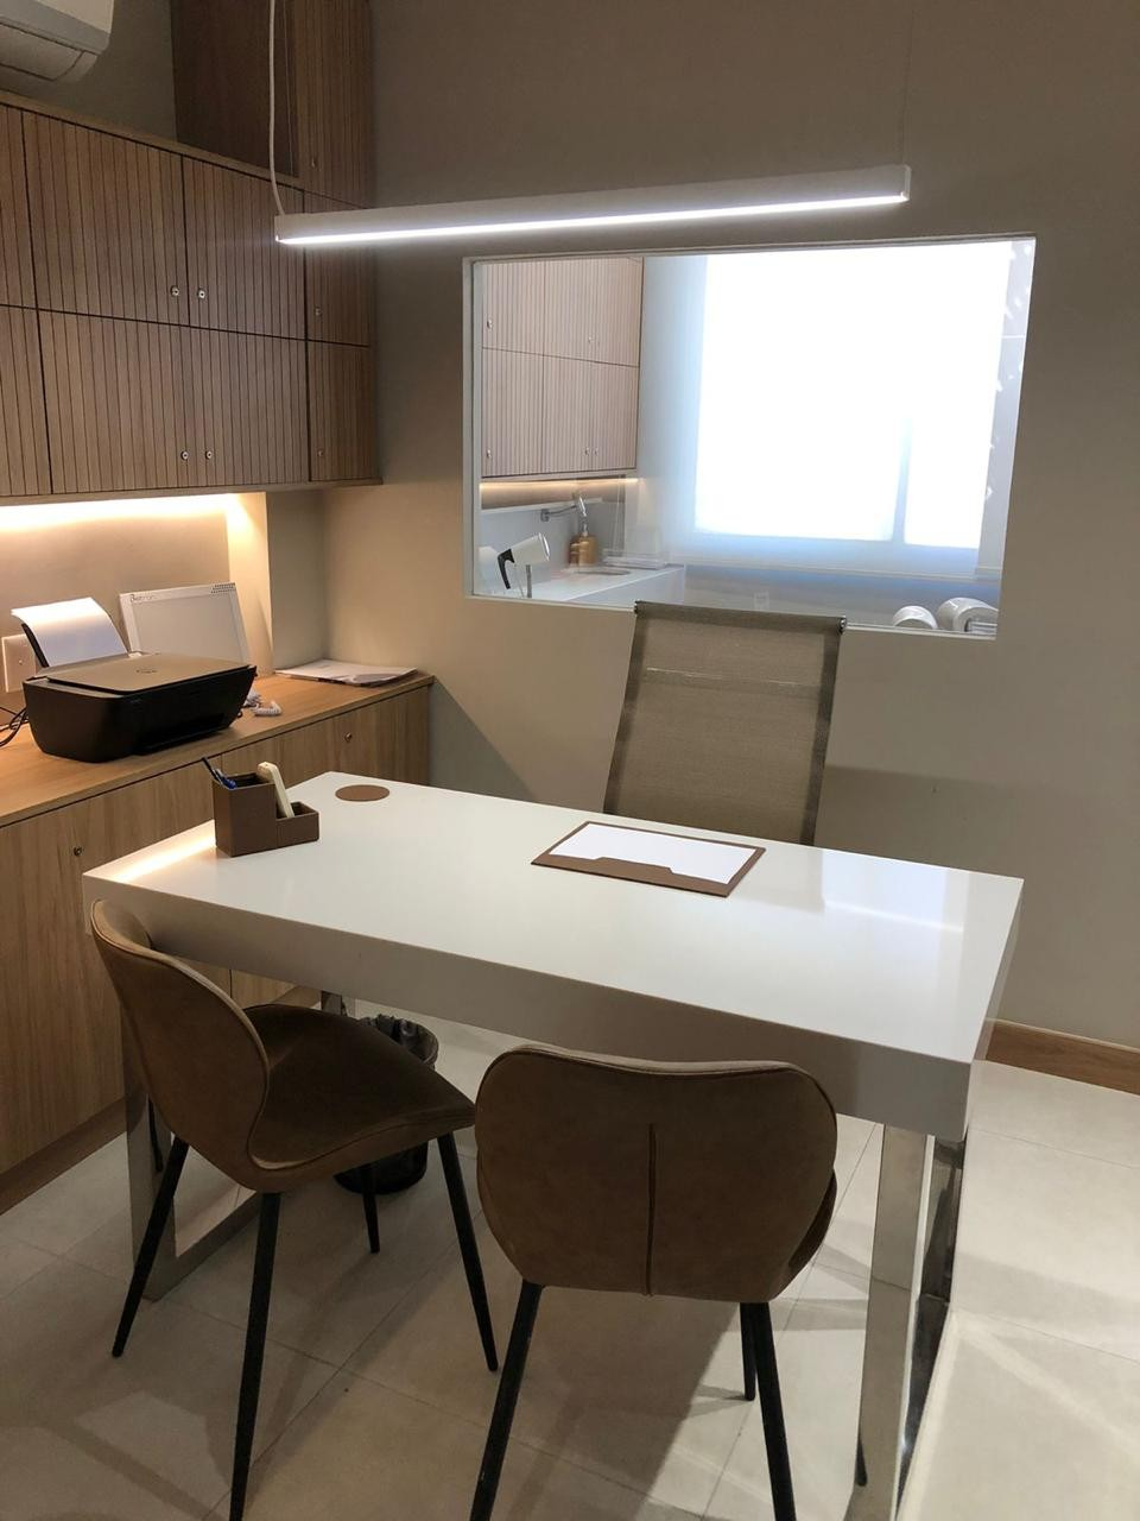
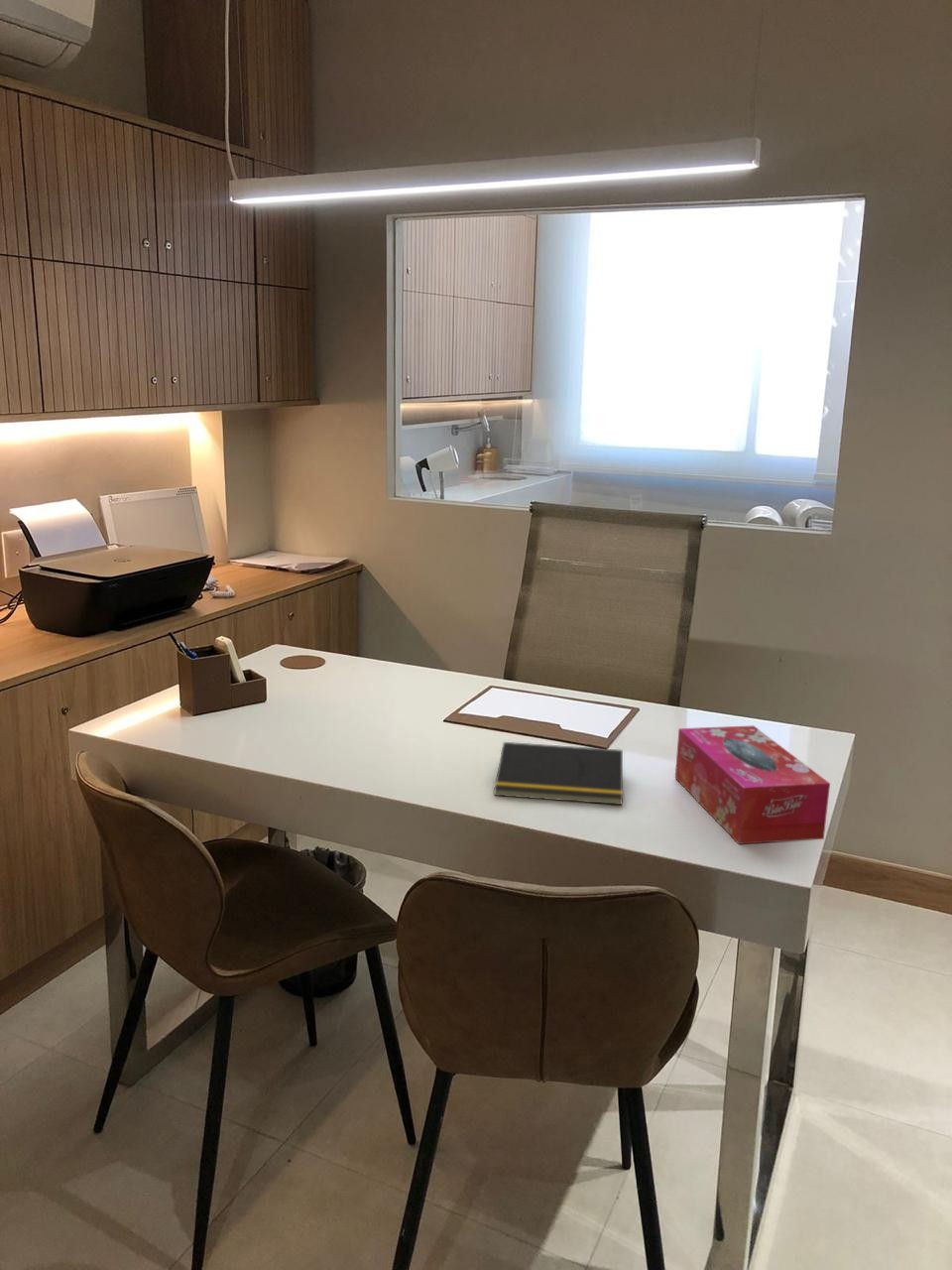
+ notepad [493,741,624,806]
+ tissue box [674,724,831,845]
